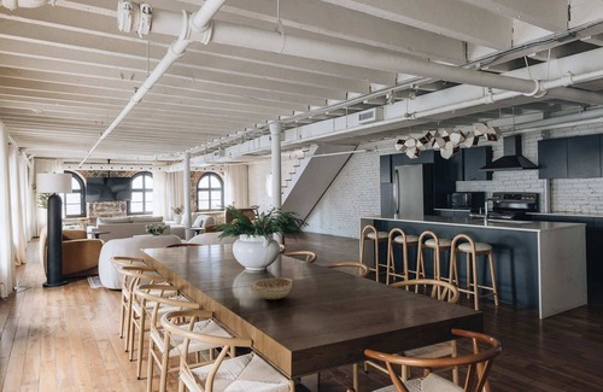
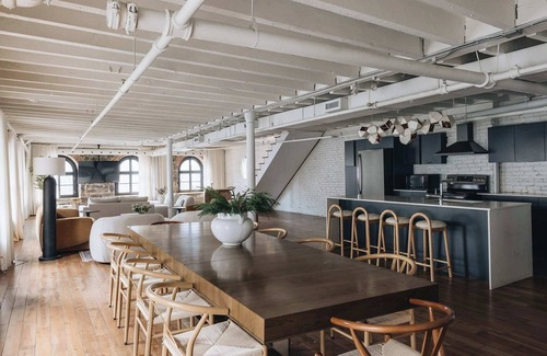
- decorative bowl [250,277,294,300]
